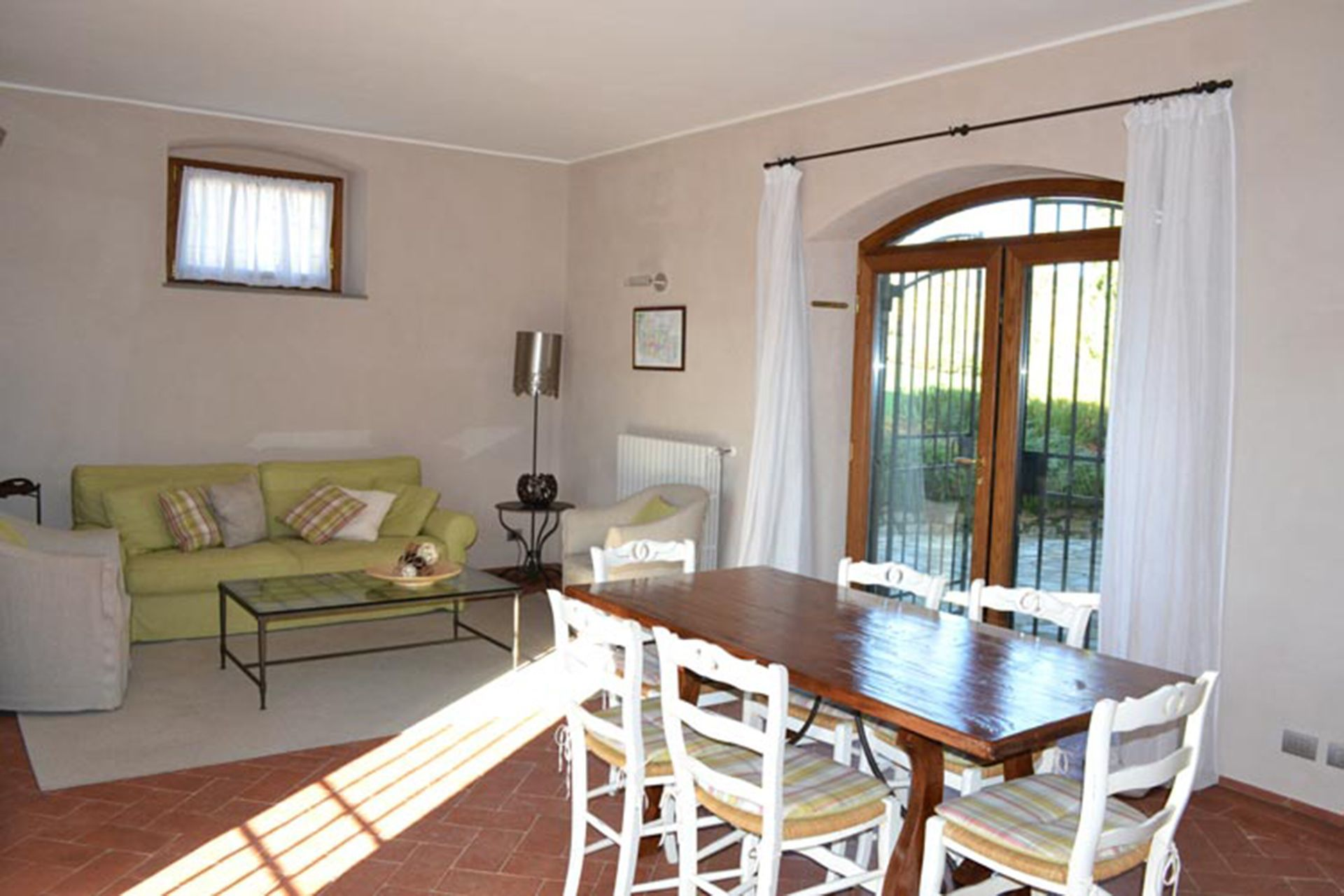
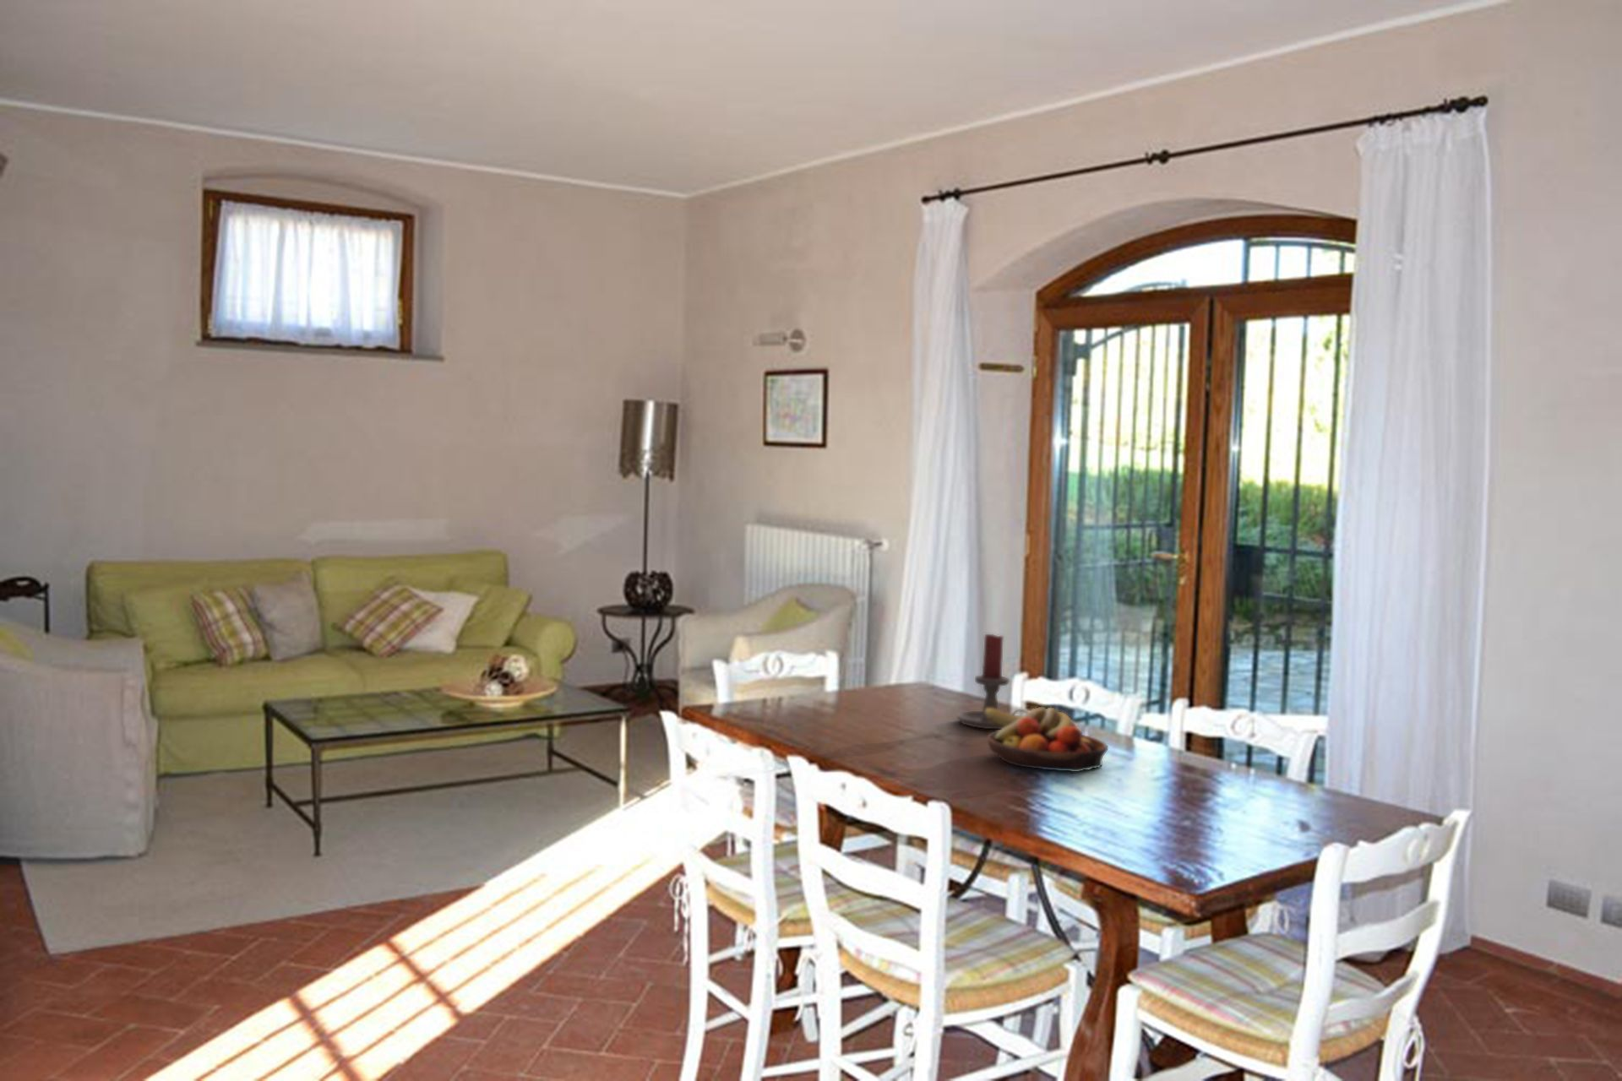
+ fruit bowl [985,706,1109,772]
+ candle holder [956,632,1029,730]
